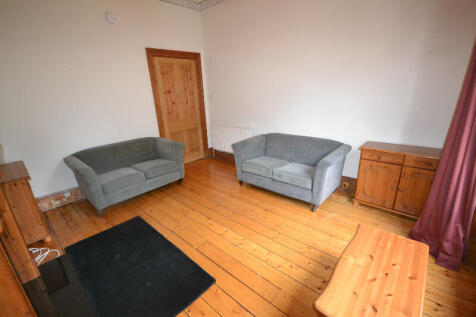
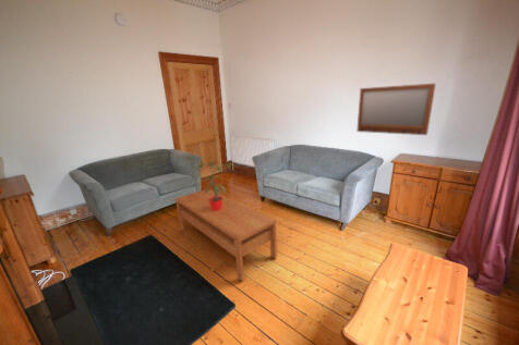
+ home mirror [355,82,437,136]
+ coffee table [174,188,278,283]
+ potted plant [195,160,238,211]
